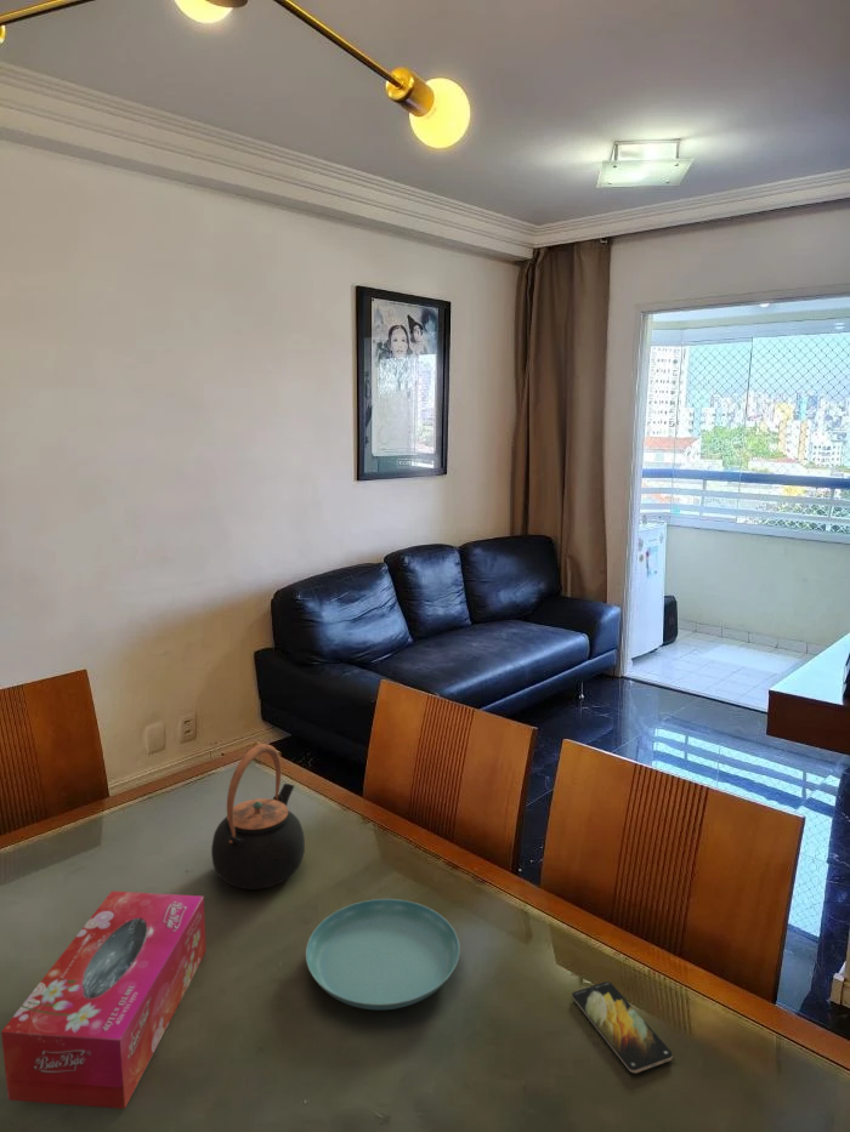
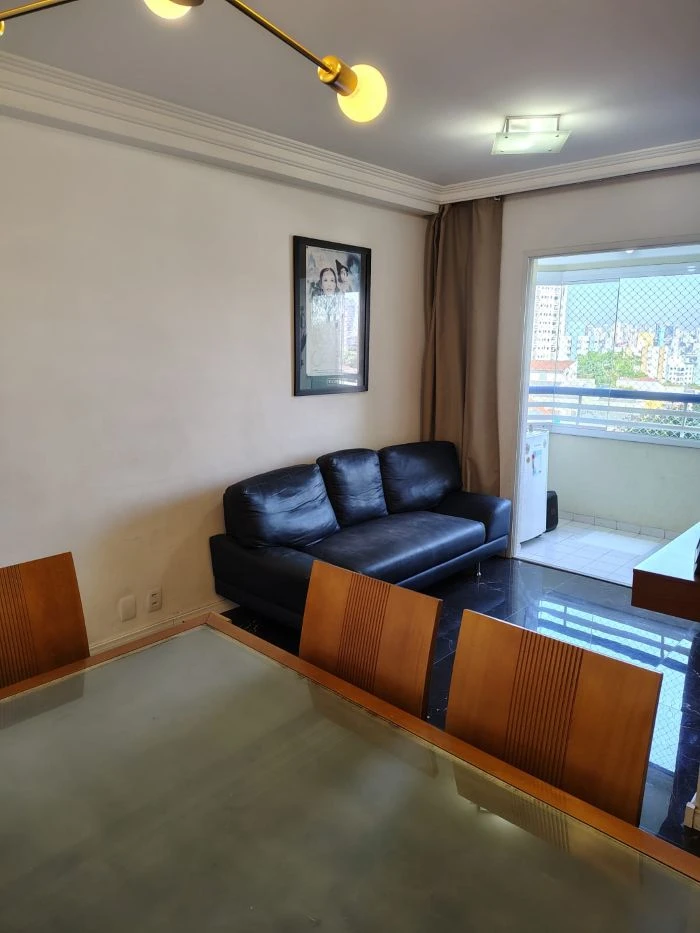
- teapot [210,743,306,891]
- smartphone [571,980,674,1074]
- saucer [305,898,461,1011]
- tissue box [0,889,208,1110]
